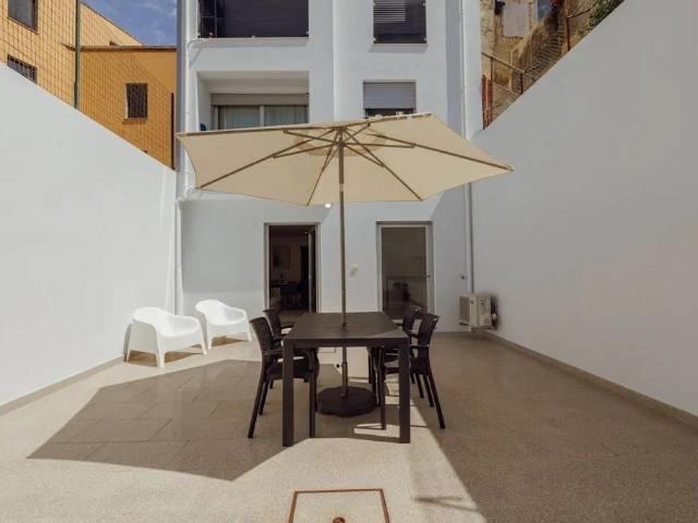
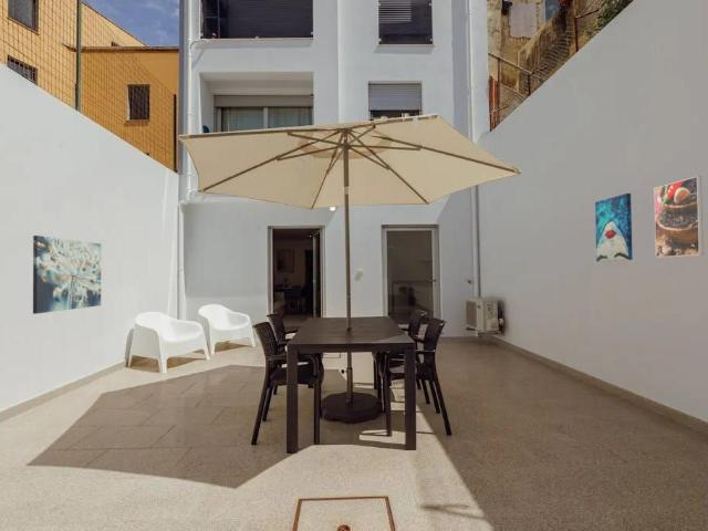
+ wall art [32,235,102,315]
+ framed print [653,175,705,259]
+ wall art [594,192,634,262]
